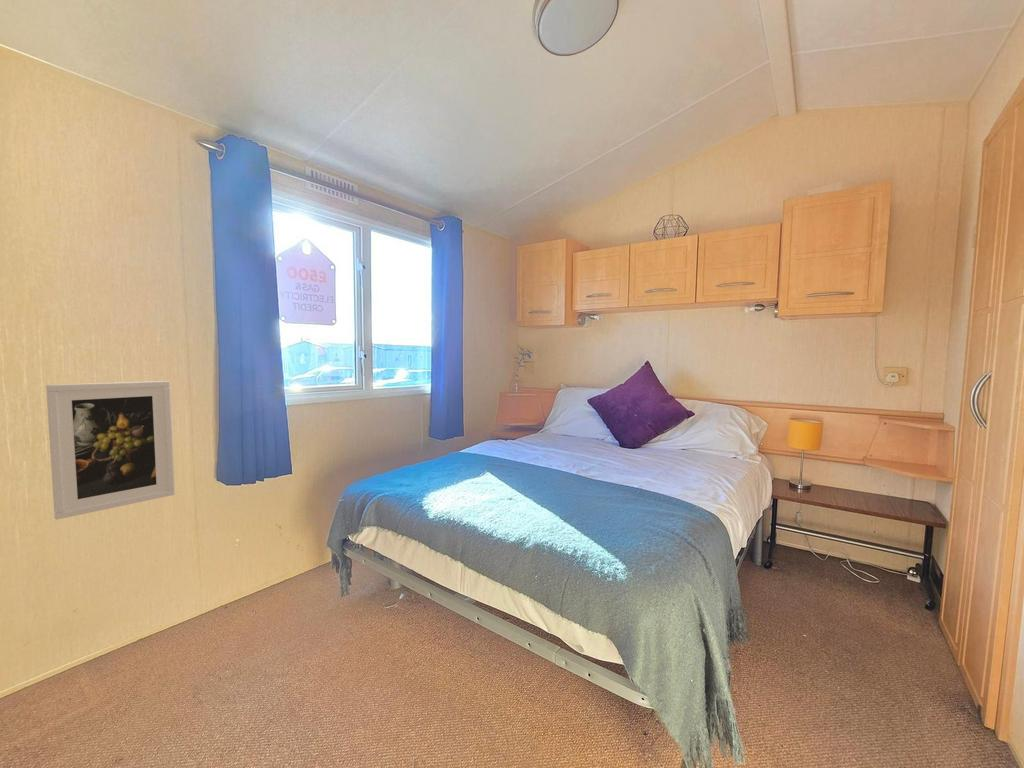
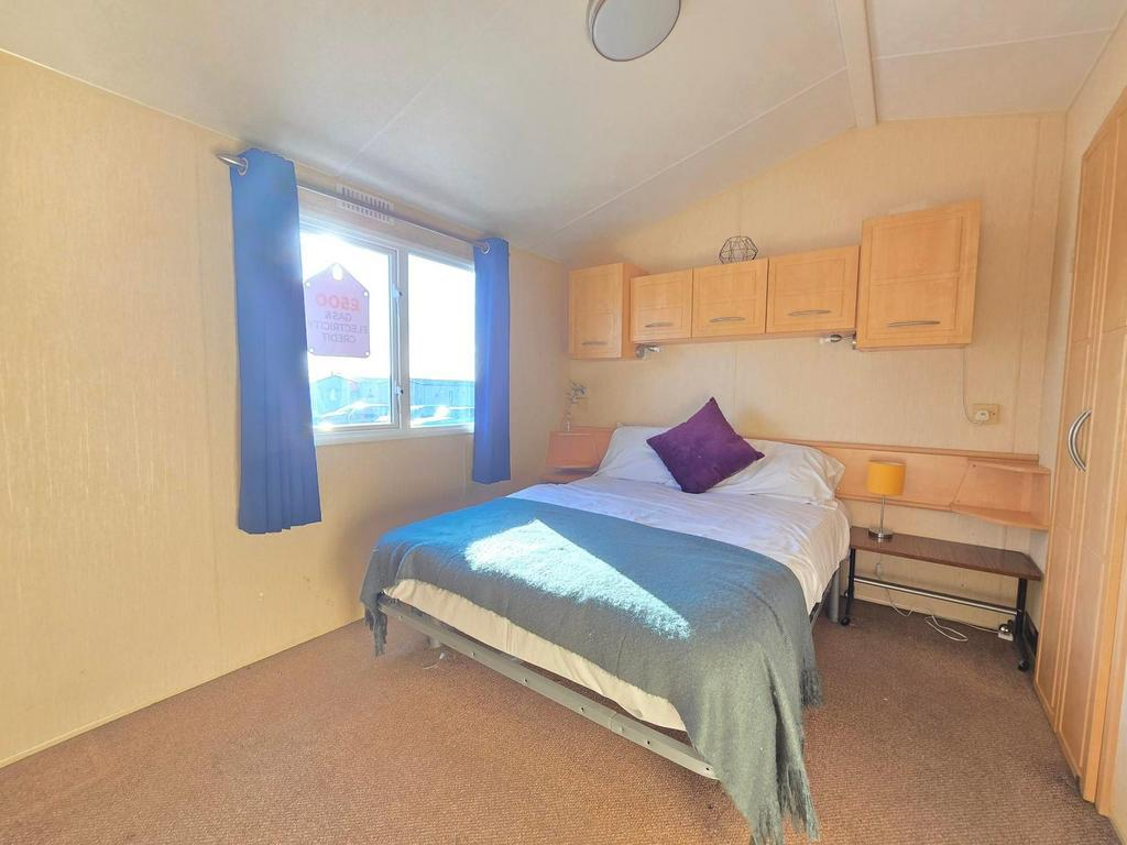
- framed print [45,380,176,520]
